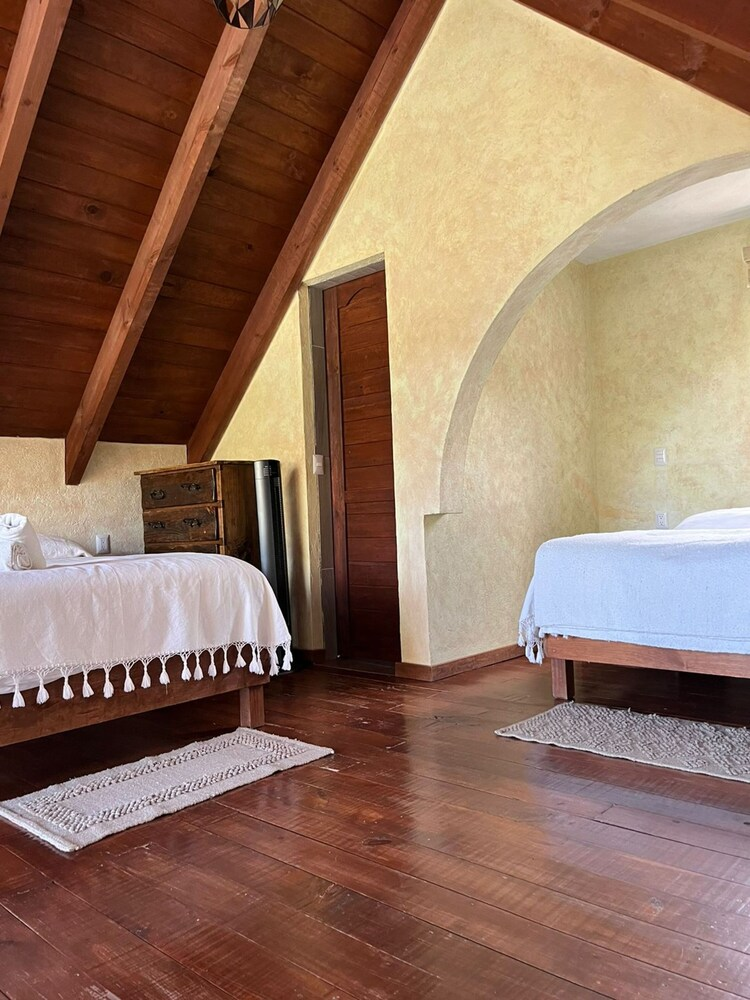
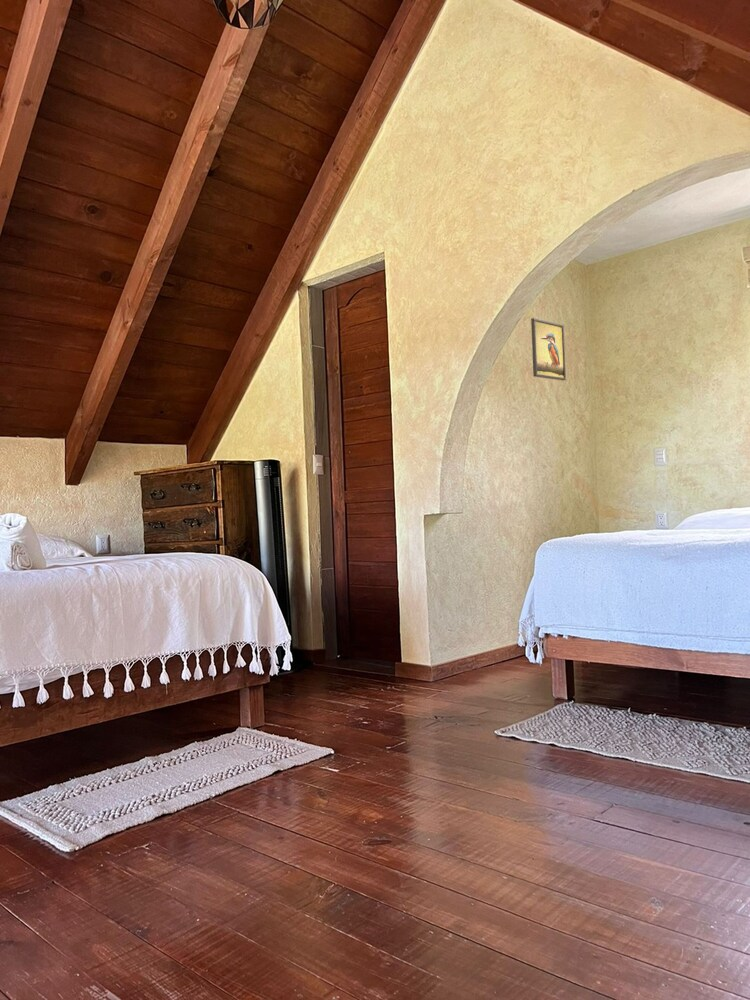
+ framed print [530,317,567,382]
